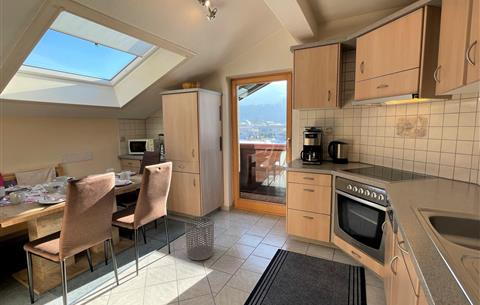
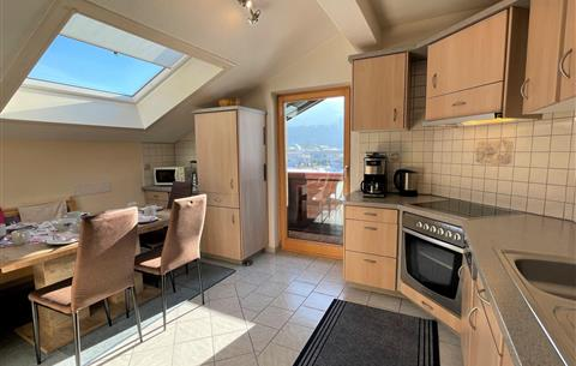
- waste bin [184,215,215,261]
